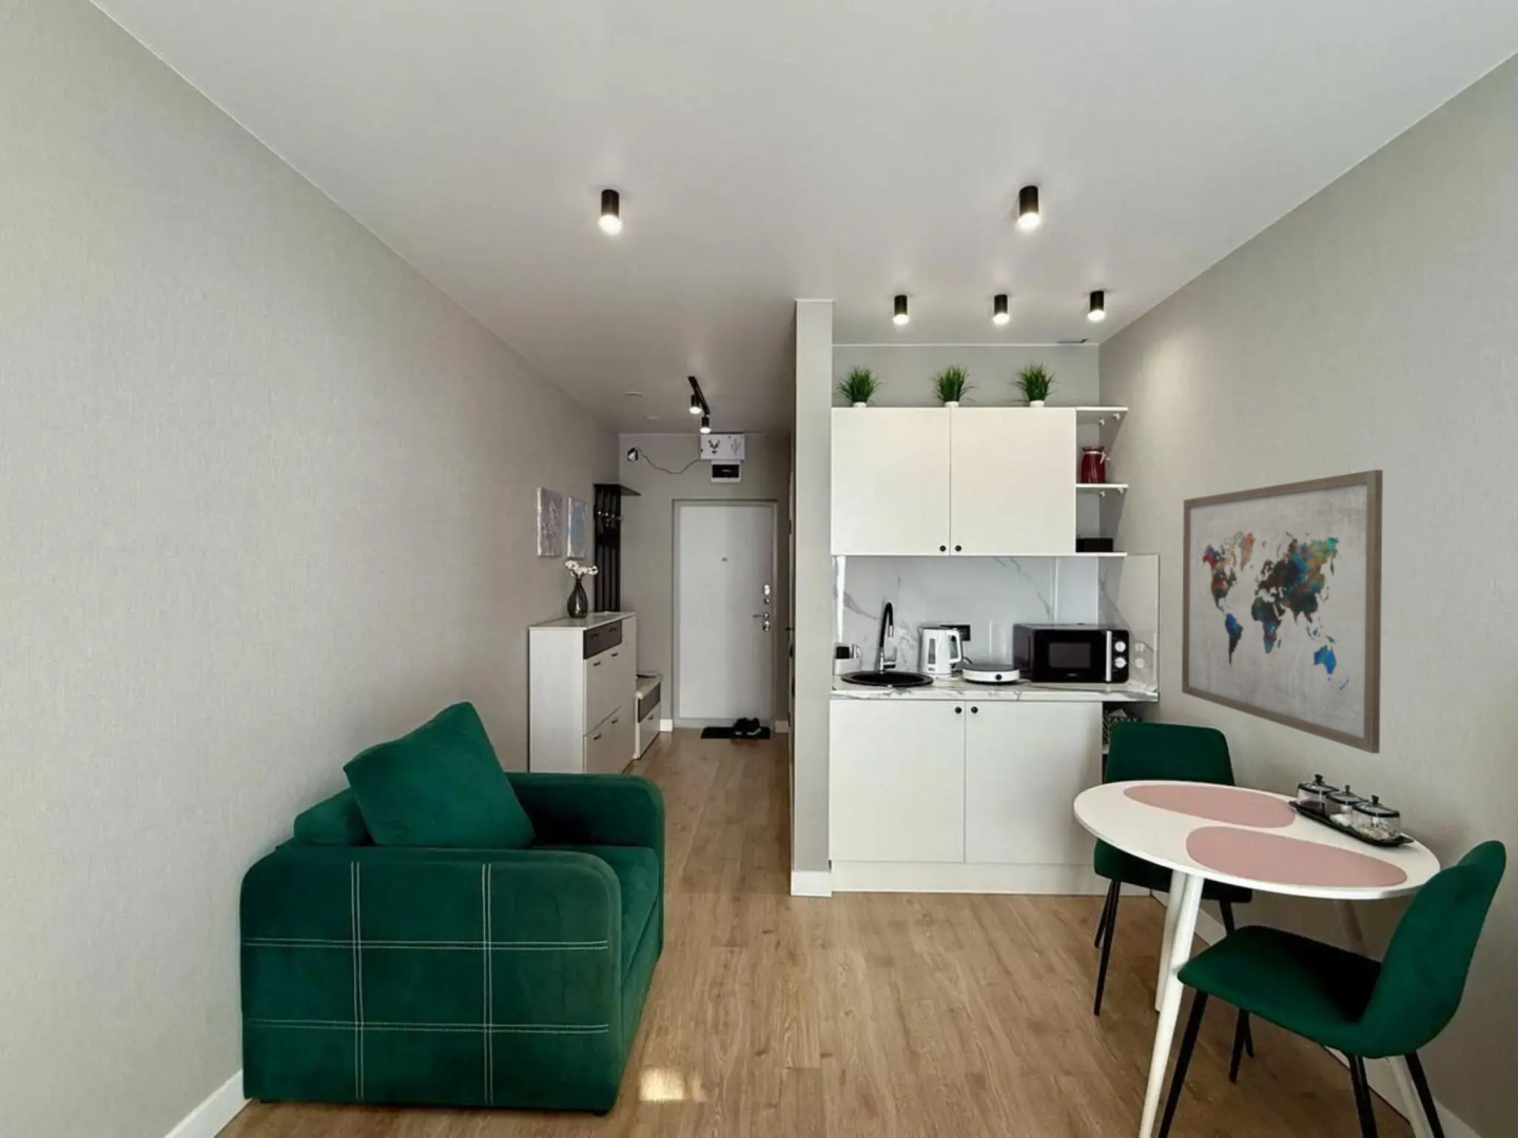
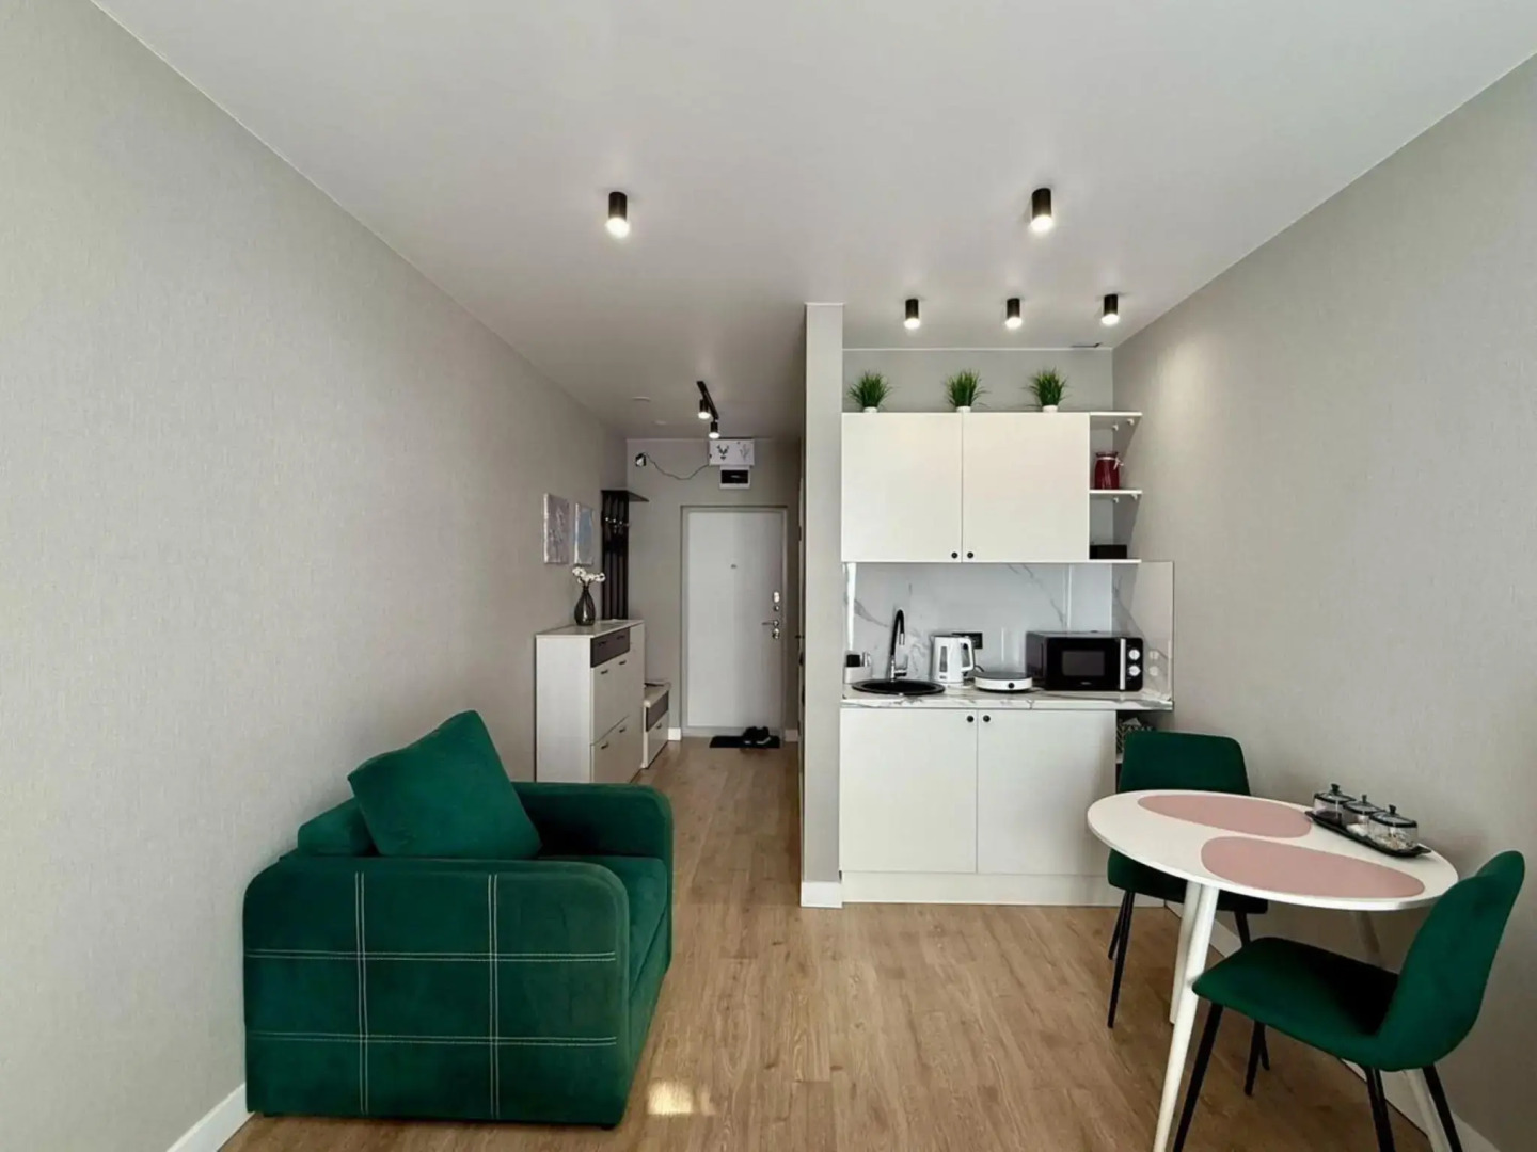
- wall art [1181,469,1384,754]
